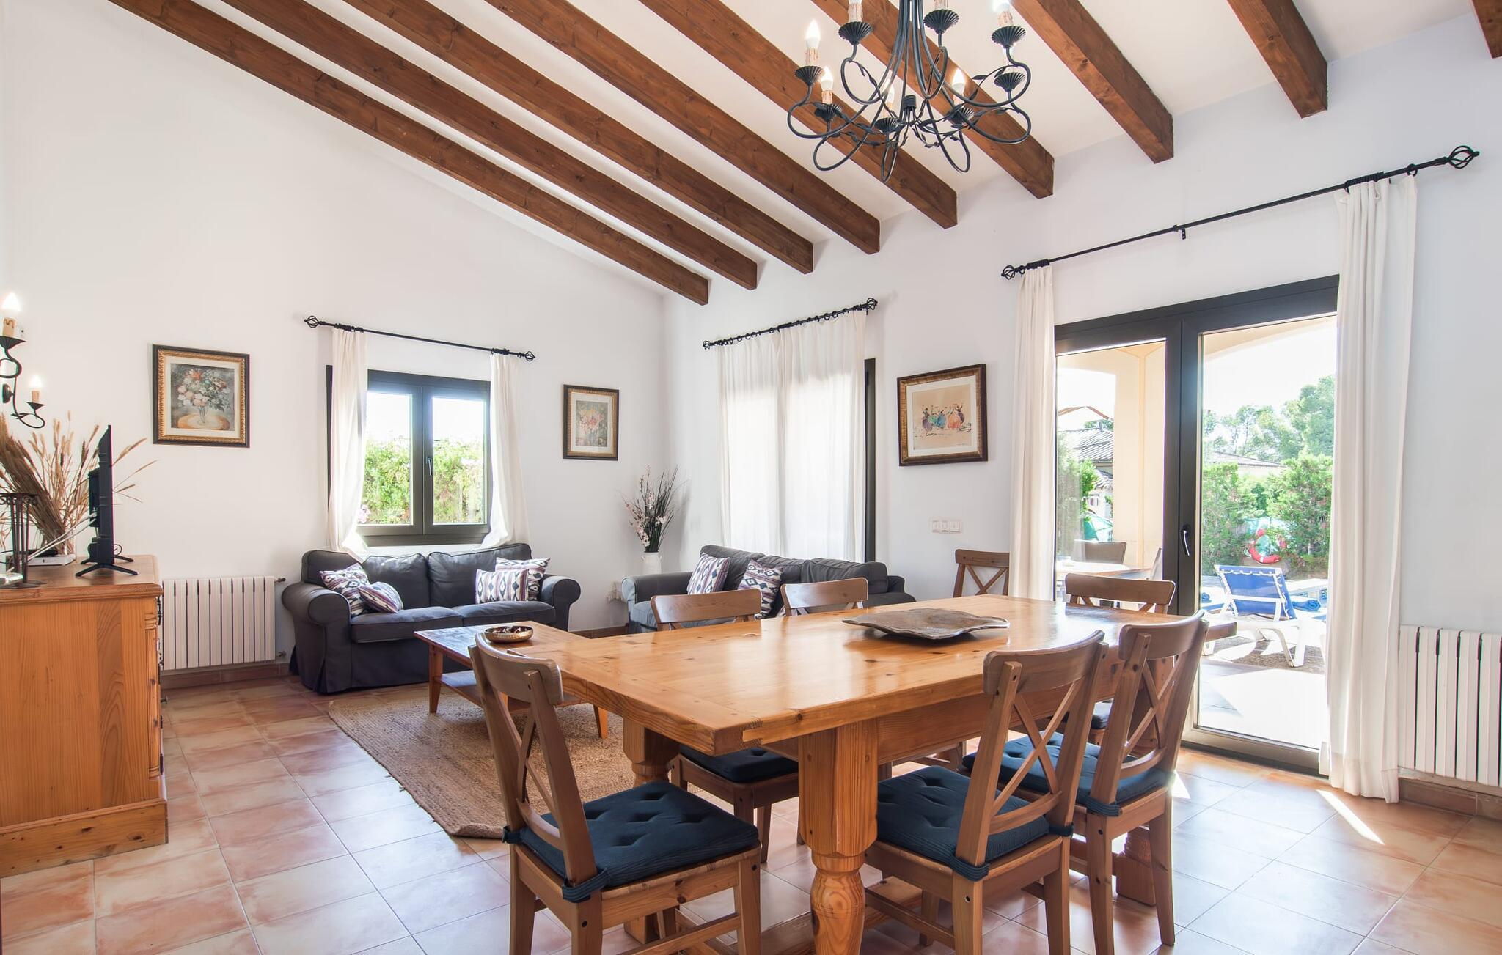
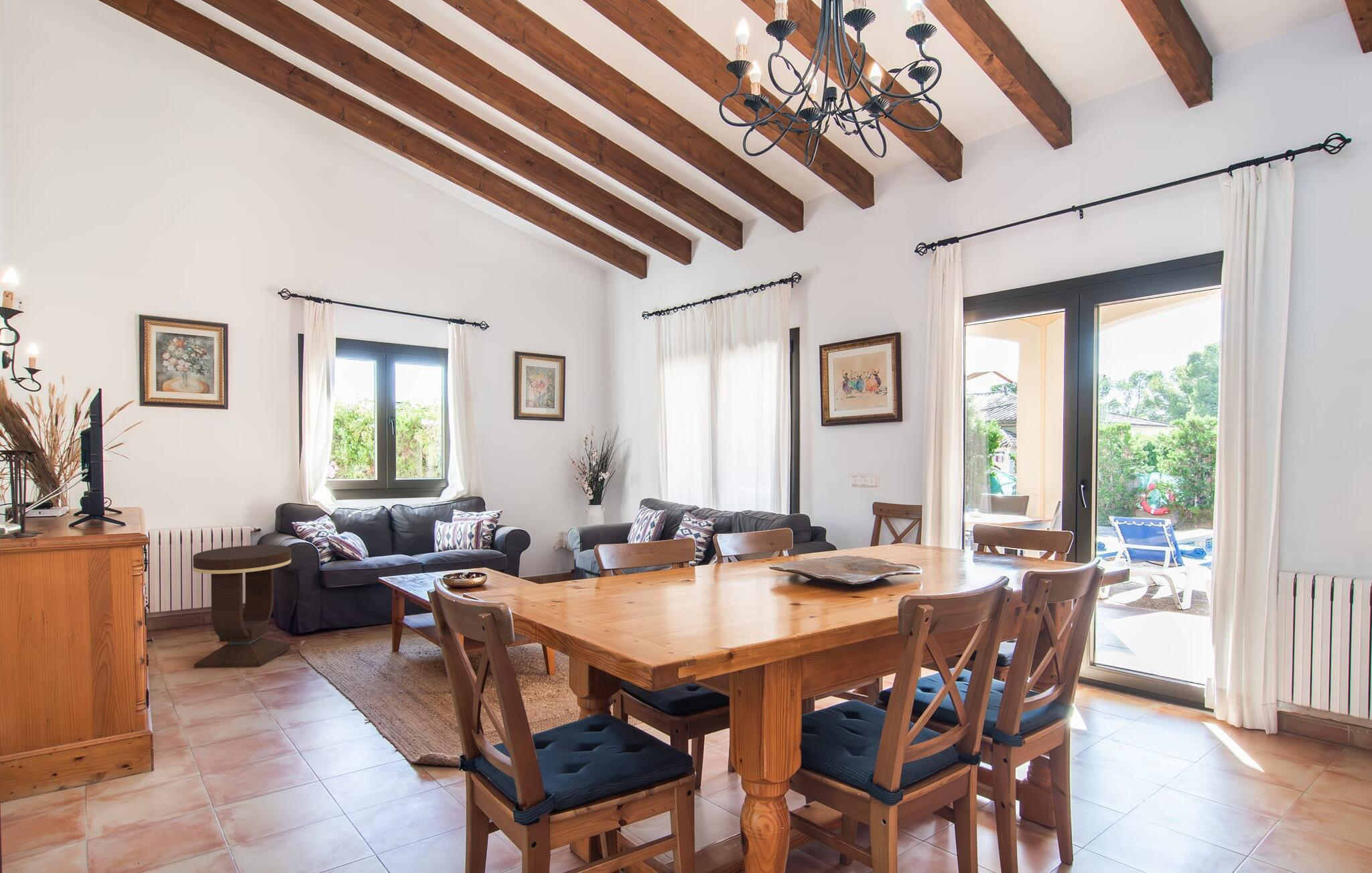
+ side table [192,544,292,669]
